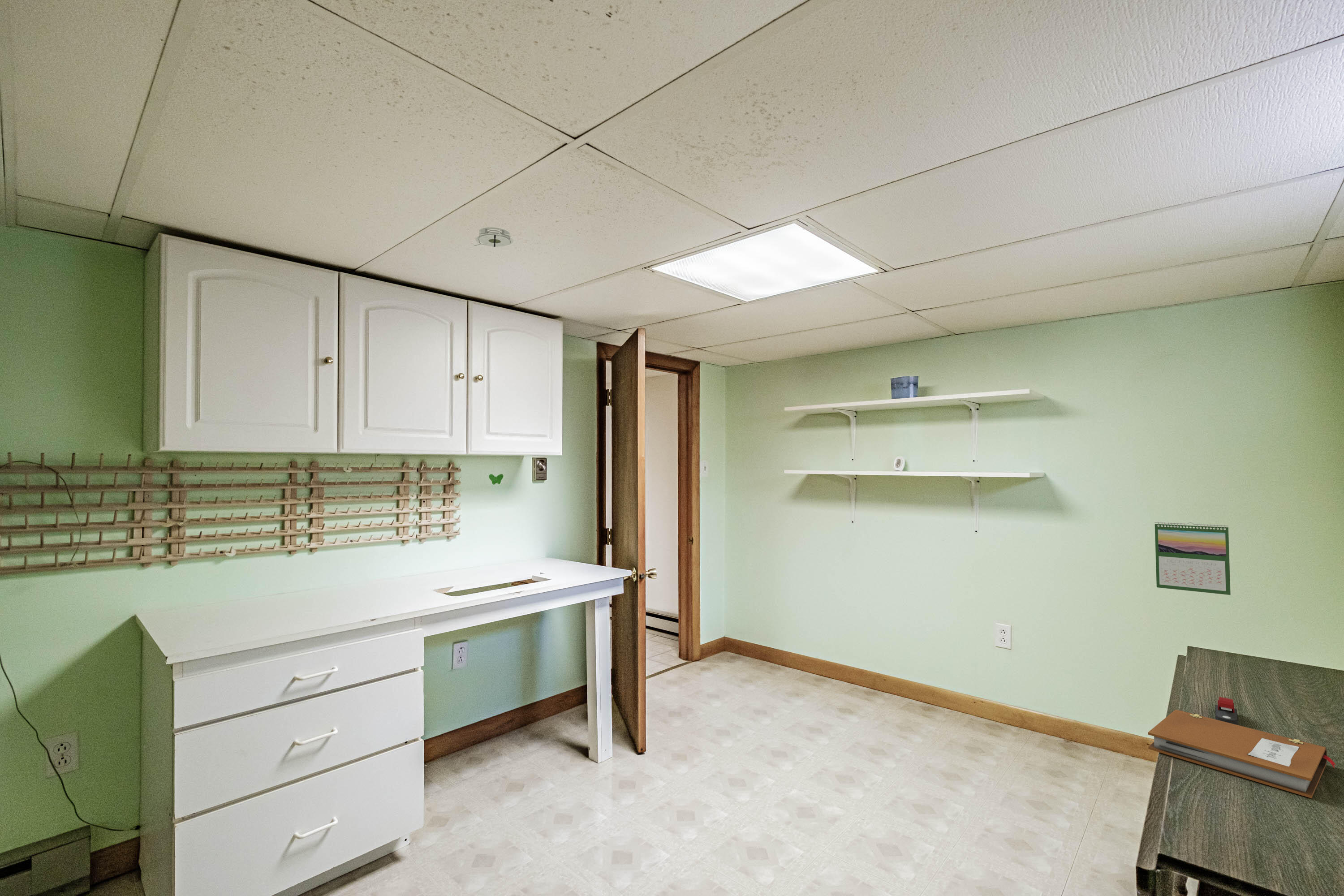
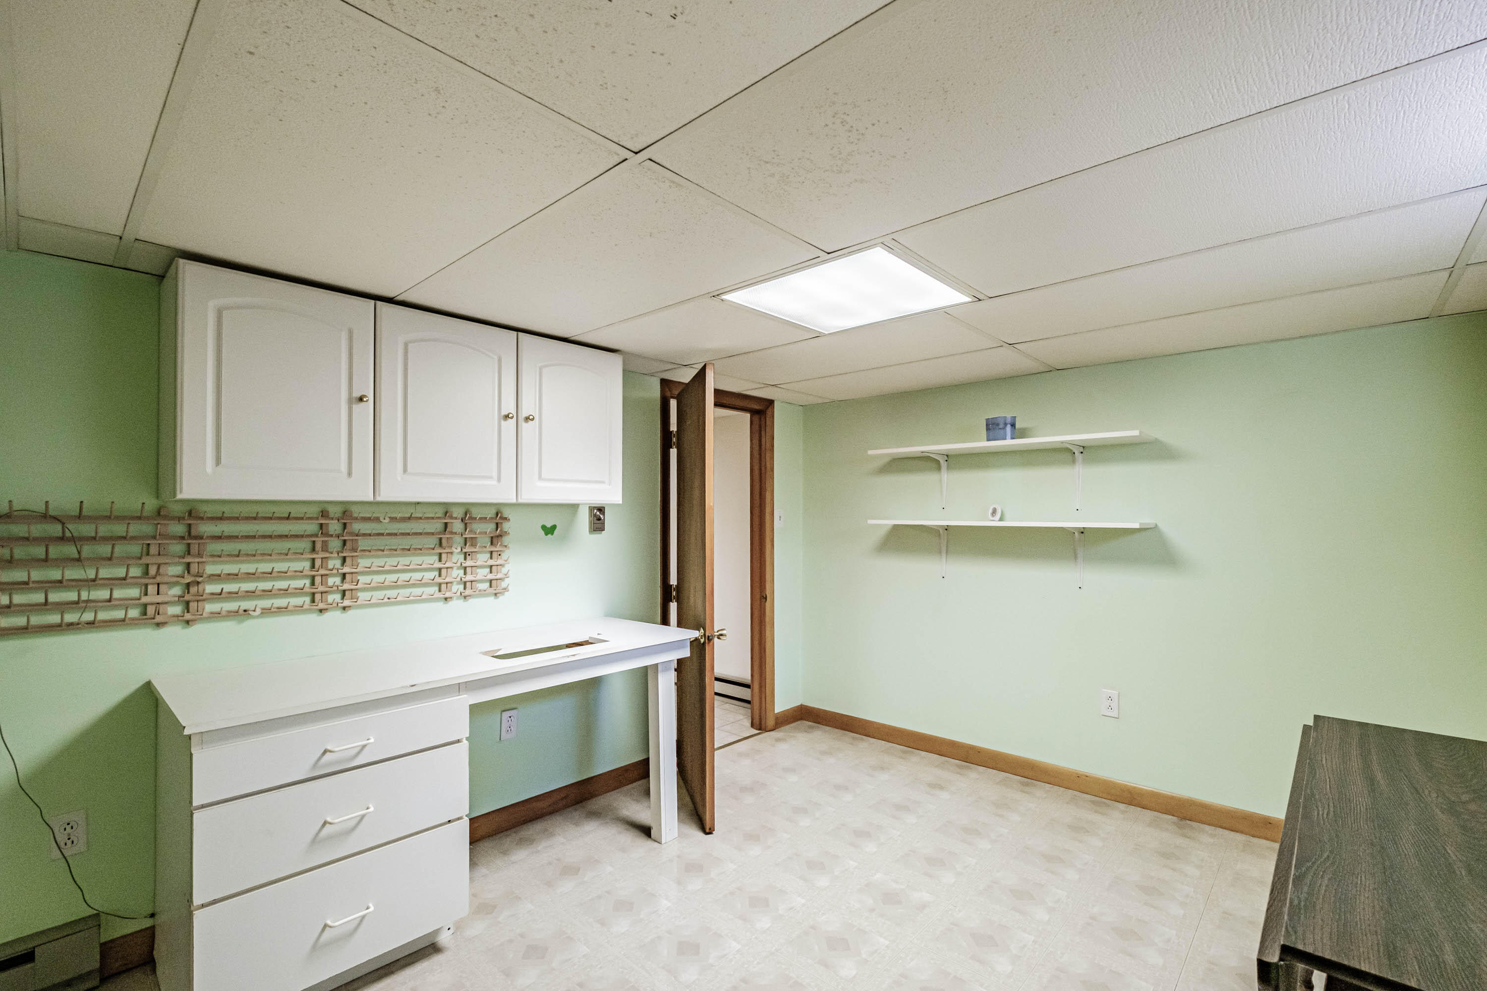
- notebook [1147,709,1336,799]
- stapler [1215,697,1238,725]
- calendar [1154,521,1231,595]
- smoke detector [474,226,514,247]
